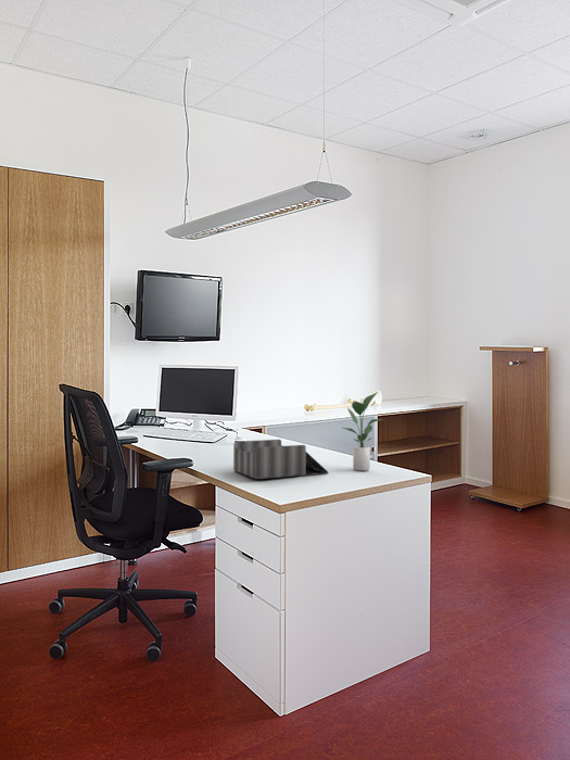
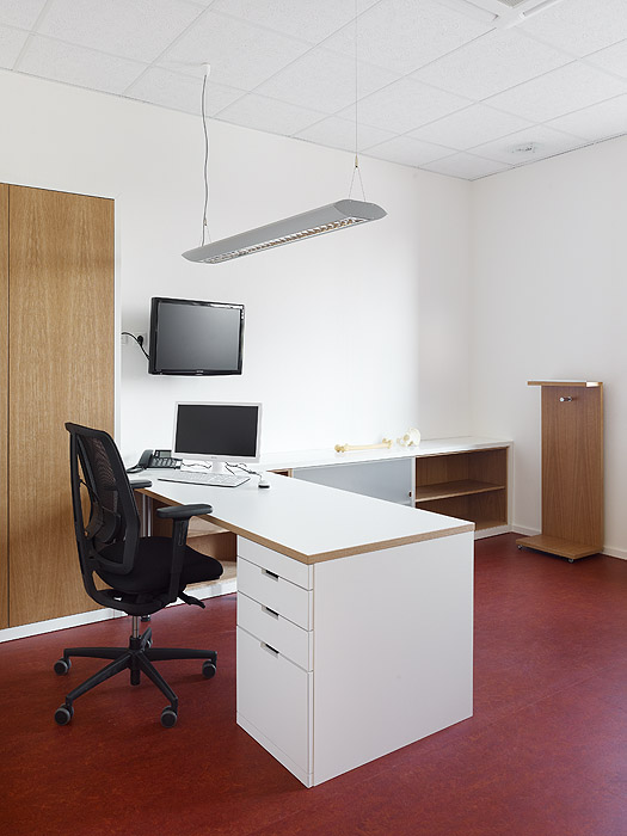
- desk organizer [232,439,329,480]
- potted plant [341,391,385,472]
